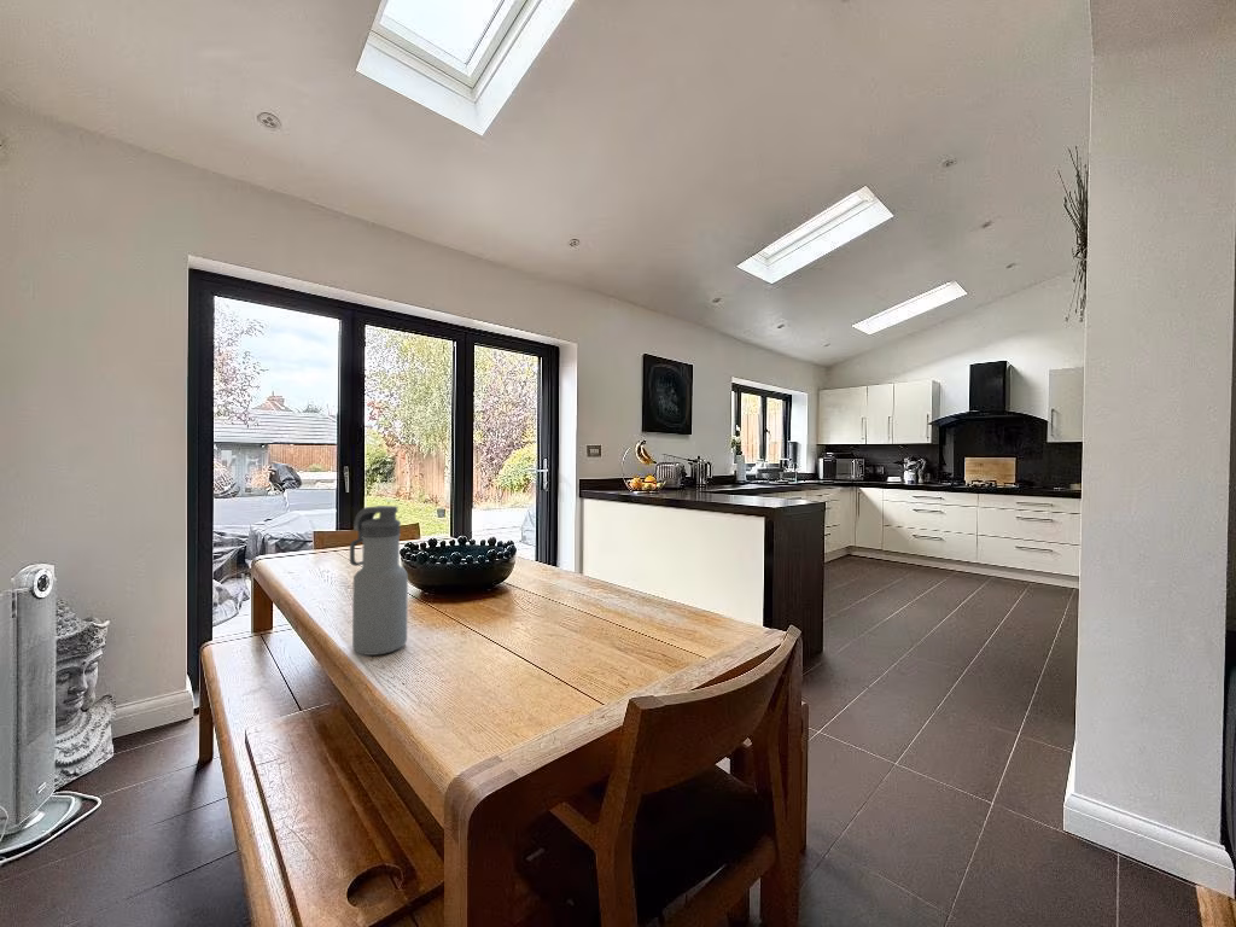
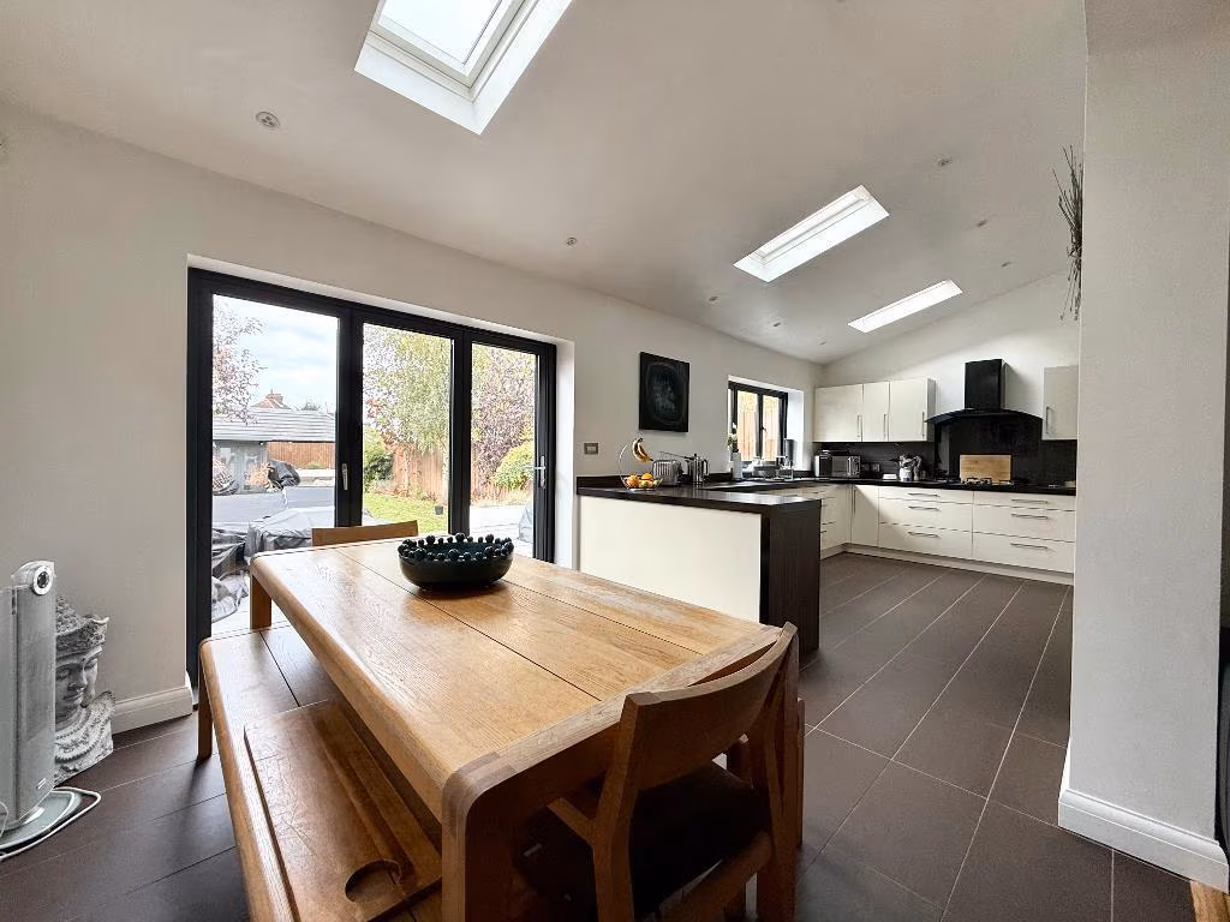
- water bottle [349,505,409,657]
